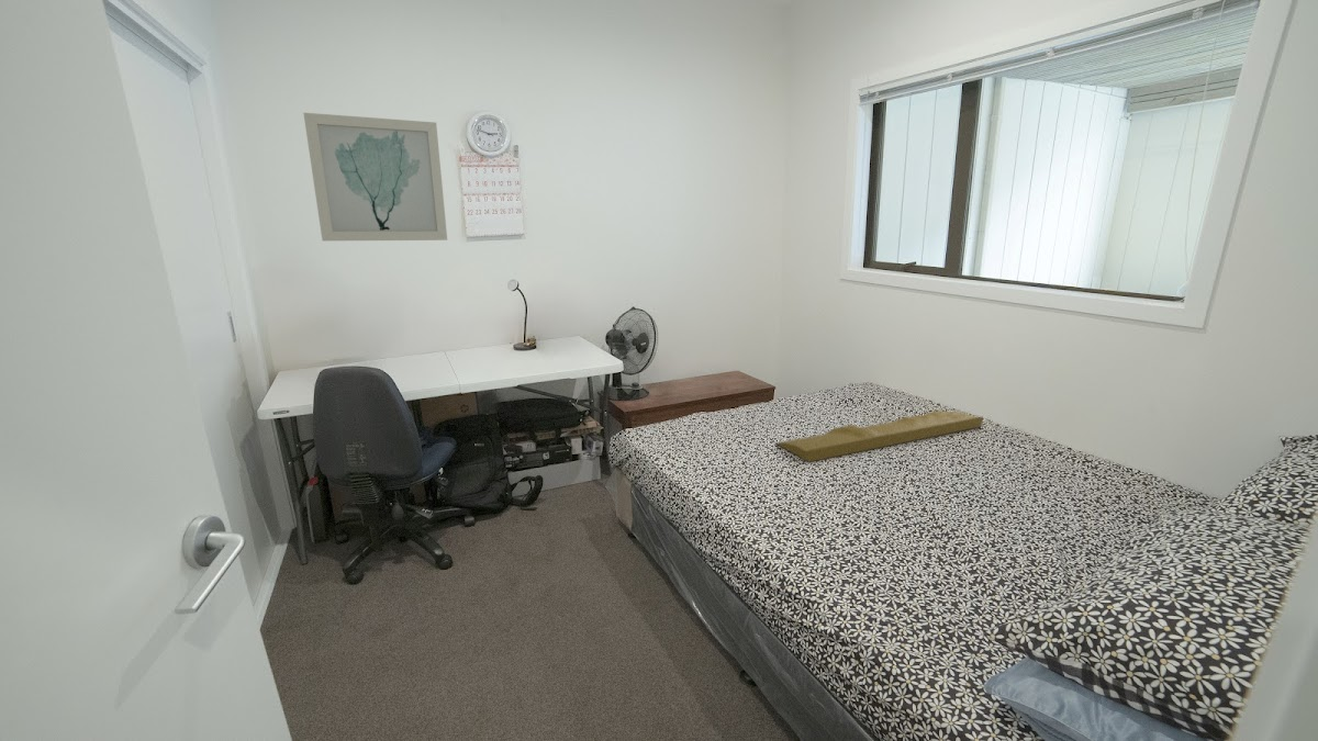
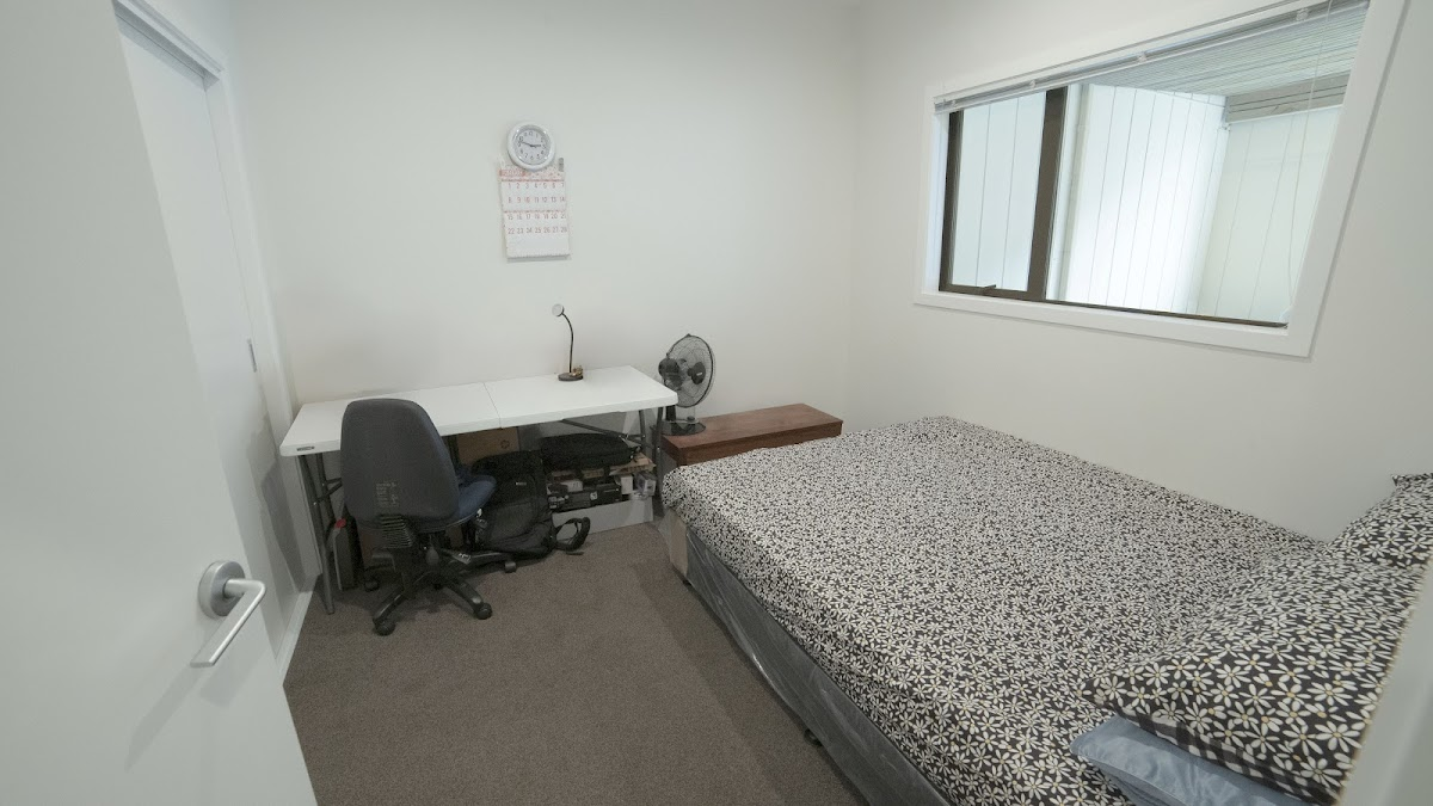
- cushion [775,409,984,463]
- wall art [303,112,448,242]
